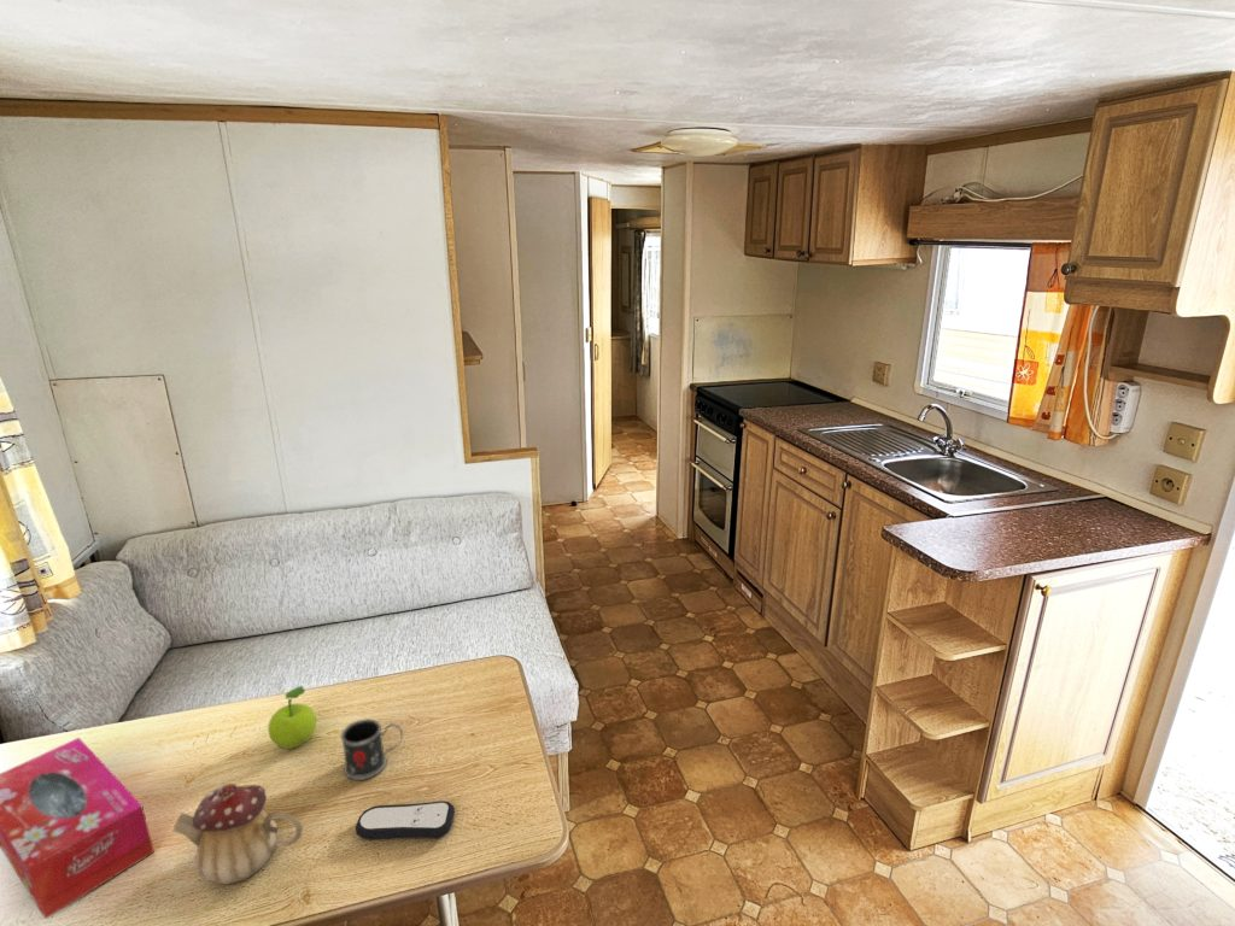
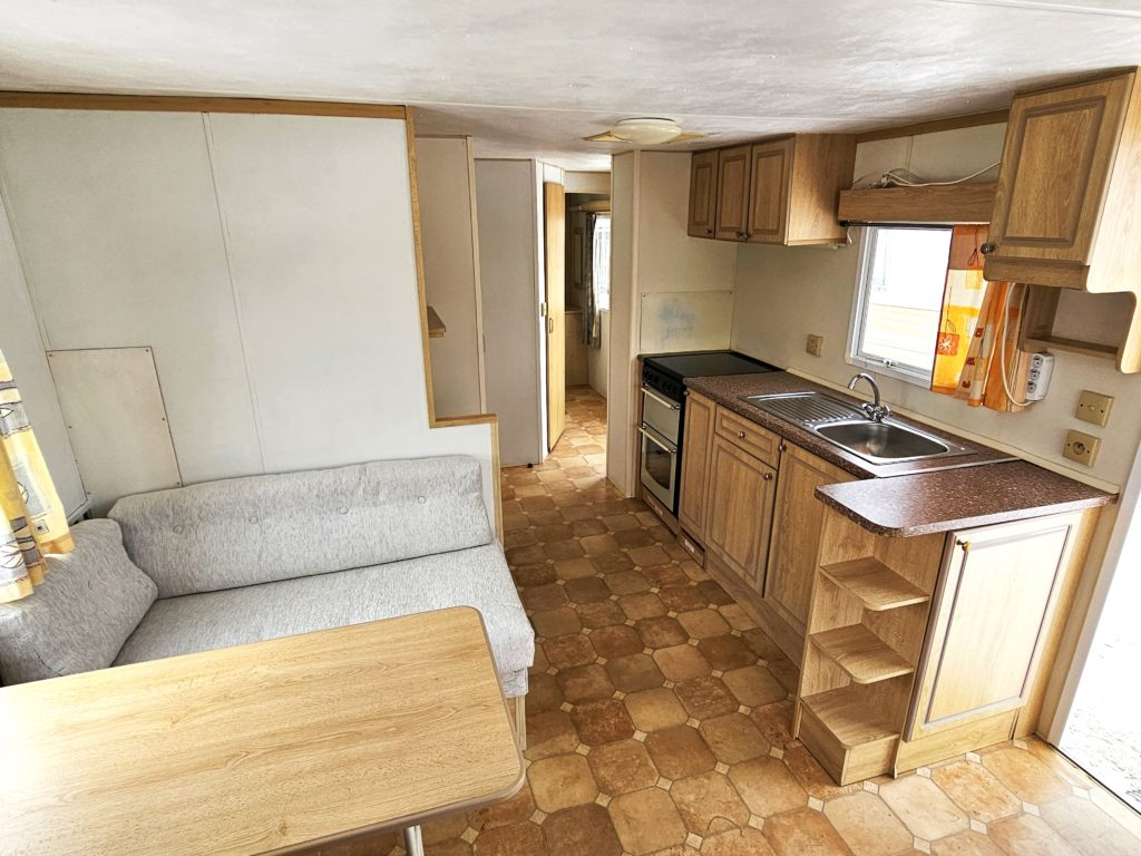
- remote control [355,799,456,840]
- tissue box [0,737,156,920]
- mug [340,717,404,781]
- teapot [172,783,304,886]
- fruit [267,685,317,750]
